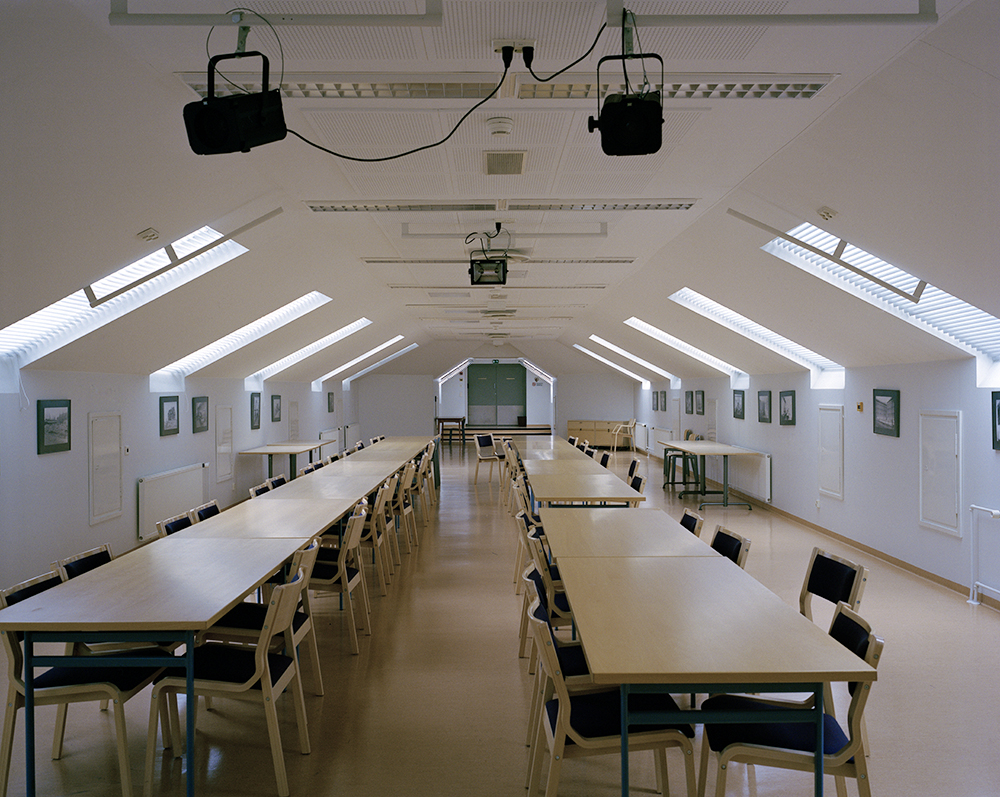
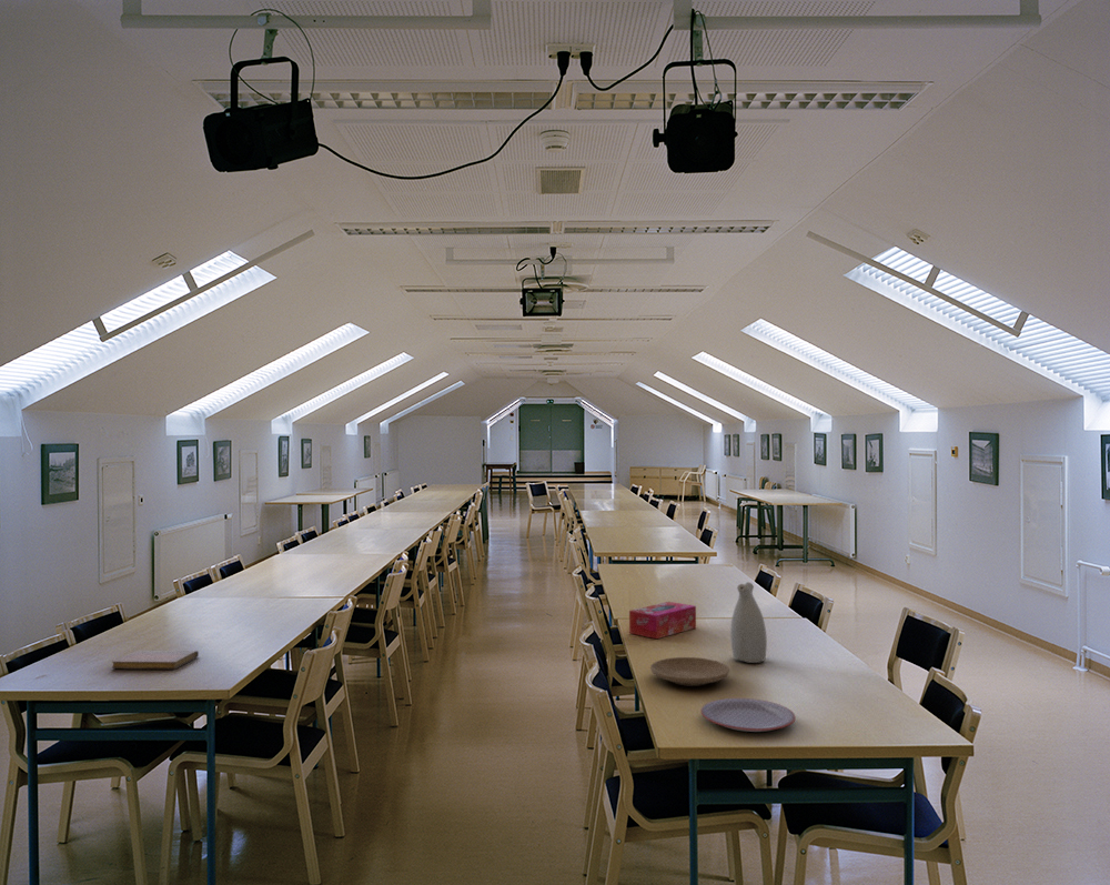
+ plate [700,697,797,733]
+ tissue box [628,601,697,640]
+ notebook [111,650,200,670]
+ vase [729,581,768,664]
+ plate [649,656,730,687]
